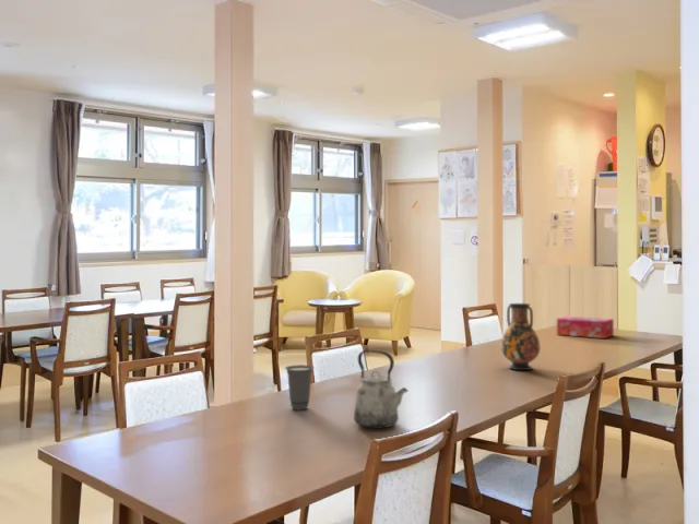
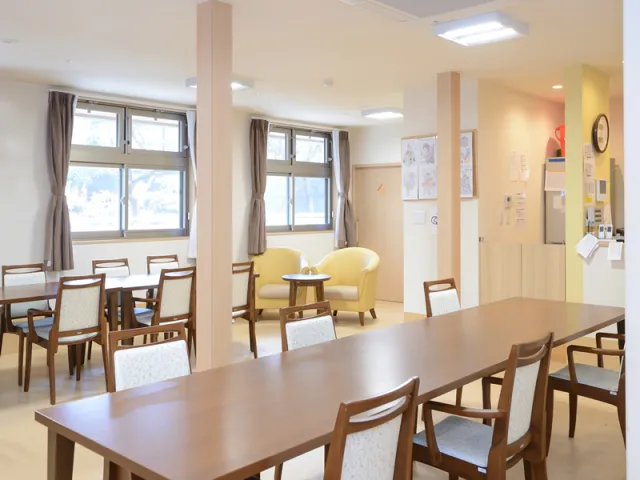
- cup [284,364,315,410]
- tissue box [556,315,615,340]
- kettle [353,349,410,430]
- vase [500,302,541,371]
